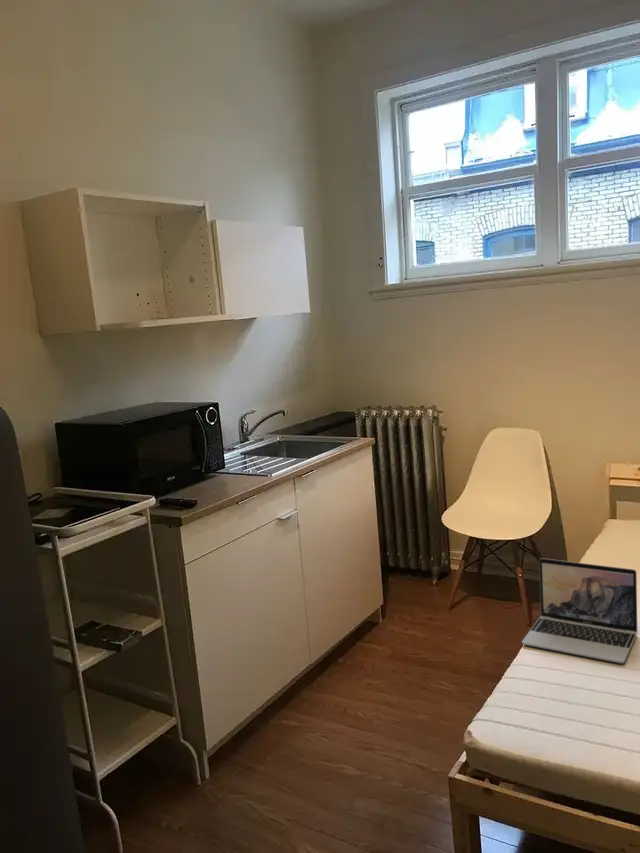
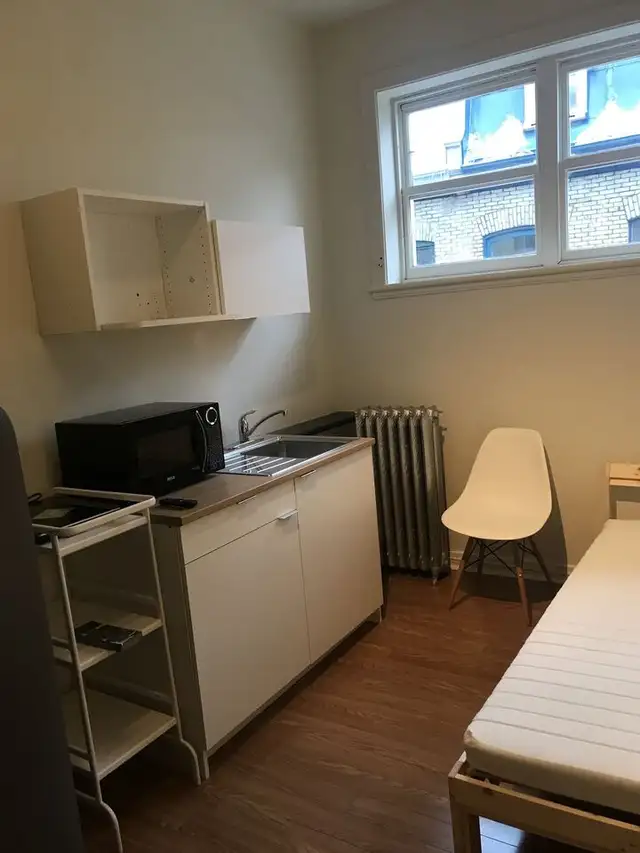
- laptop [521,557,638,664]
